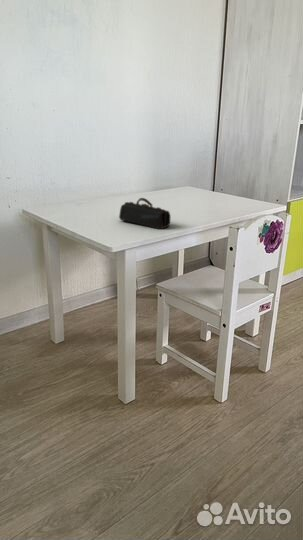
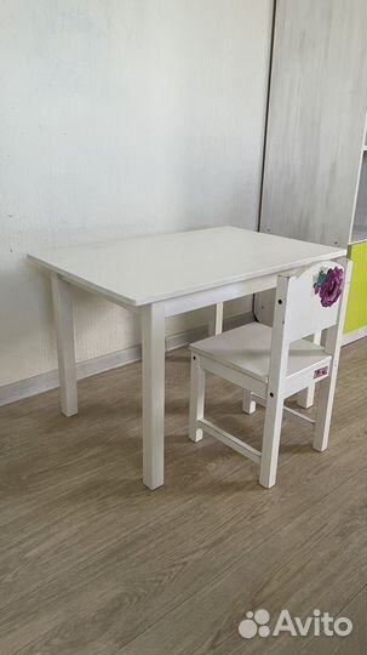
- pencil case [118,197,171,230]
